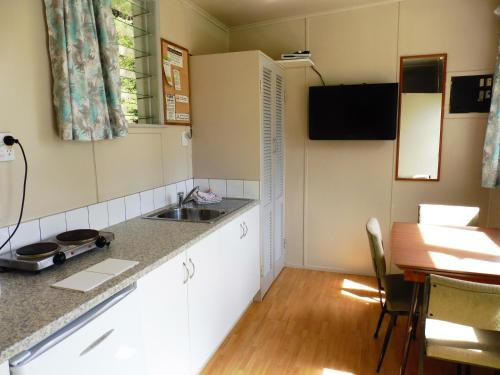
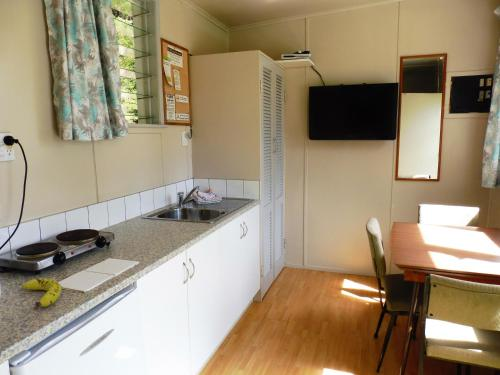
+ fruit [22,277,63,309]
